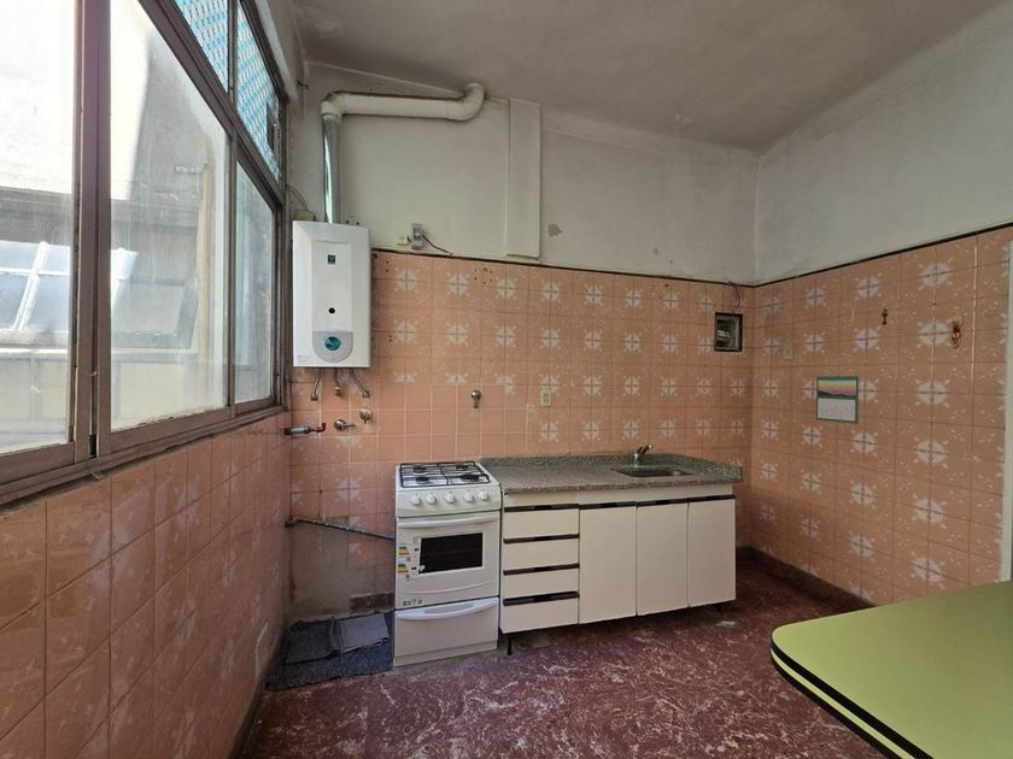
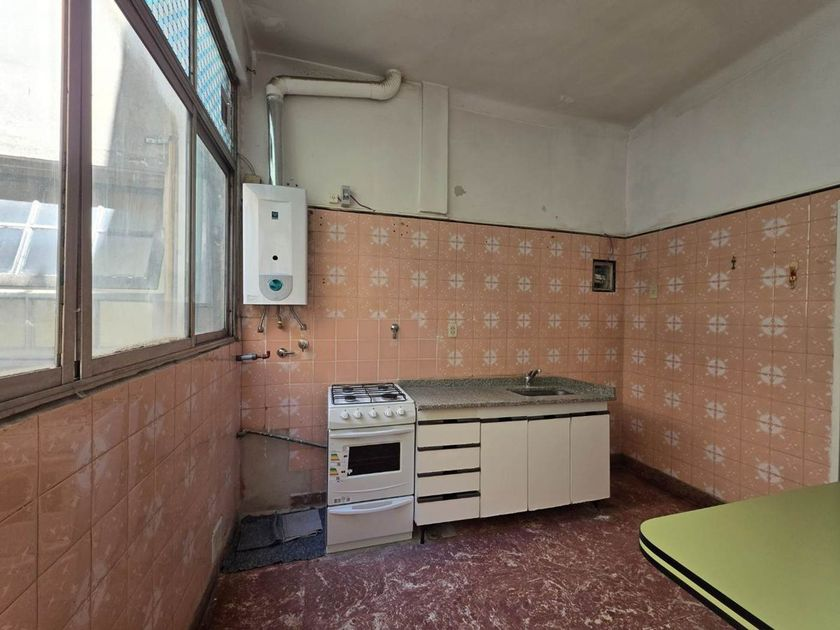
- calendar [815,373,860,425]
